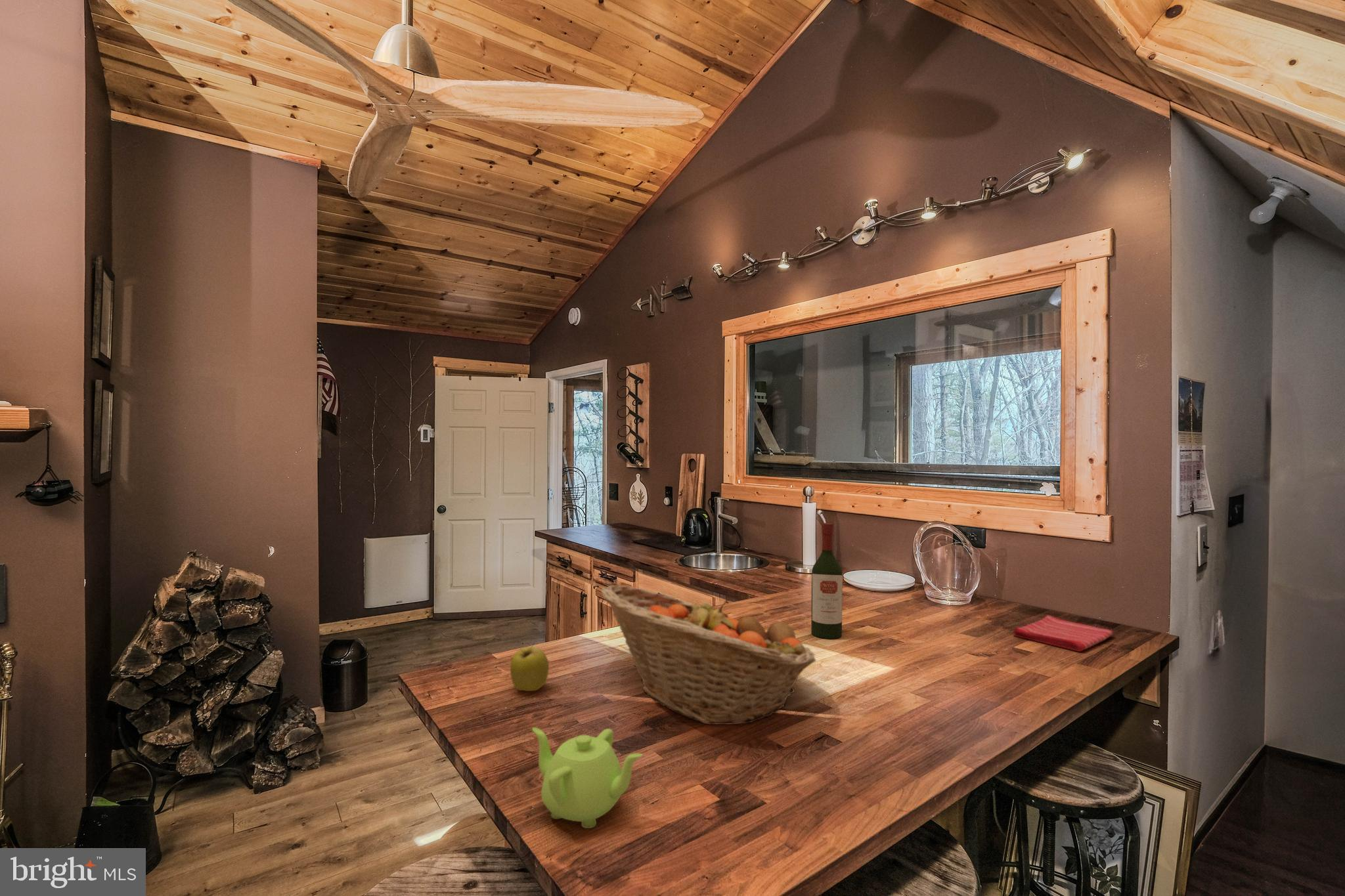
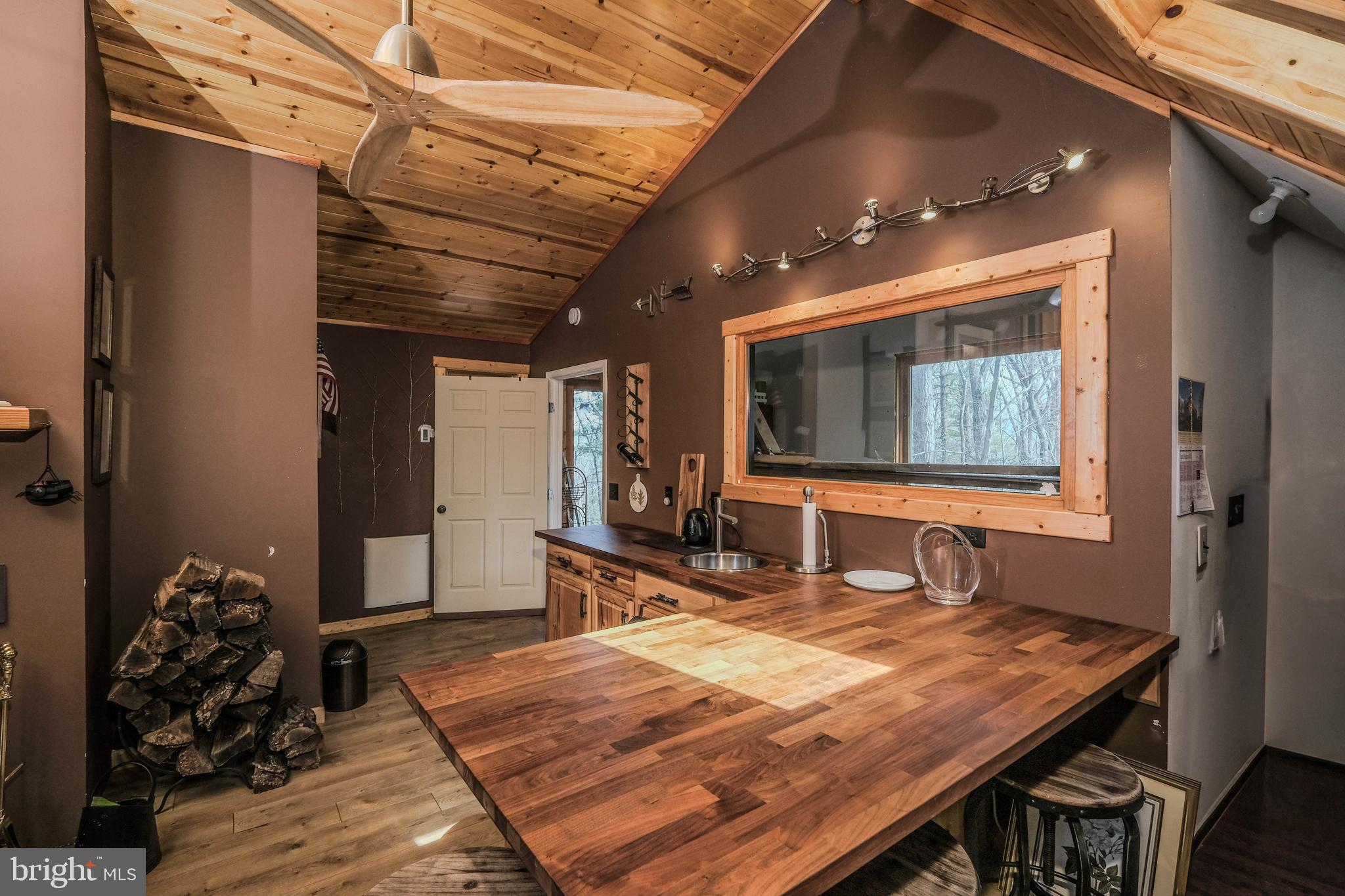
- fruit basket [600,584,817,725]
- wine bottle [810,523,843,639]
- apple [510,642,550,692]
- dish towel [1013,614,1114,652]
- teapot [531,727,644,829]
